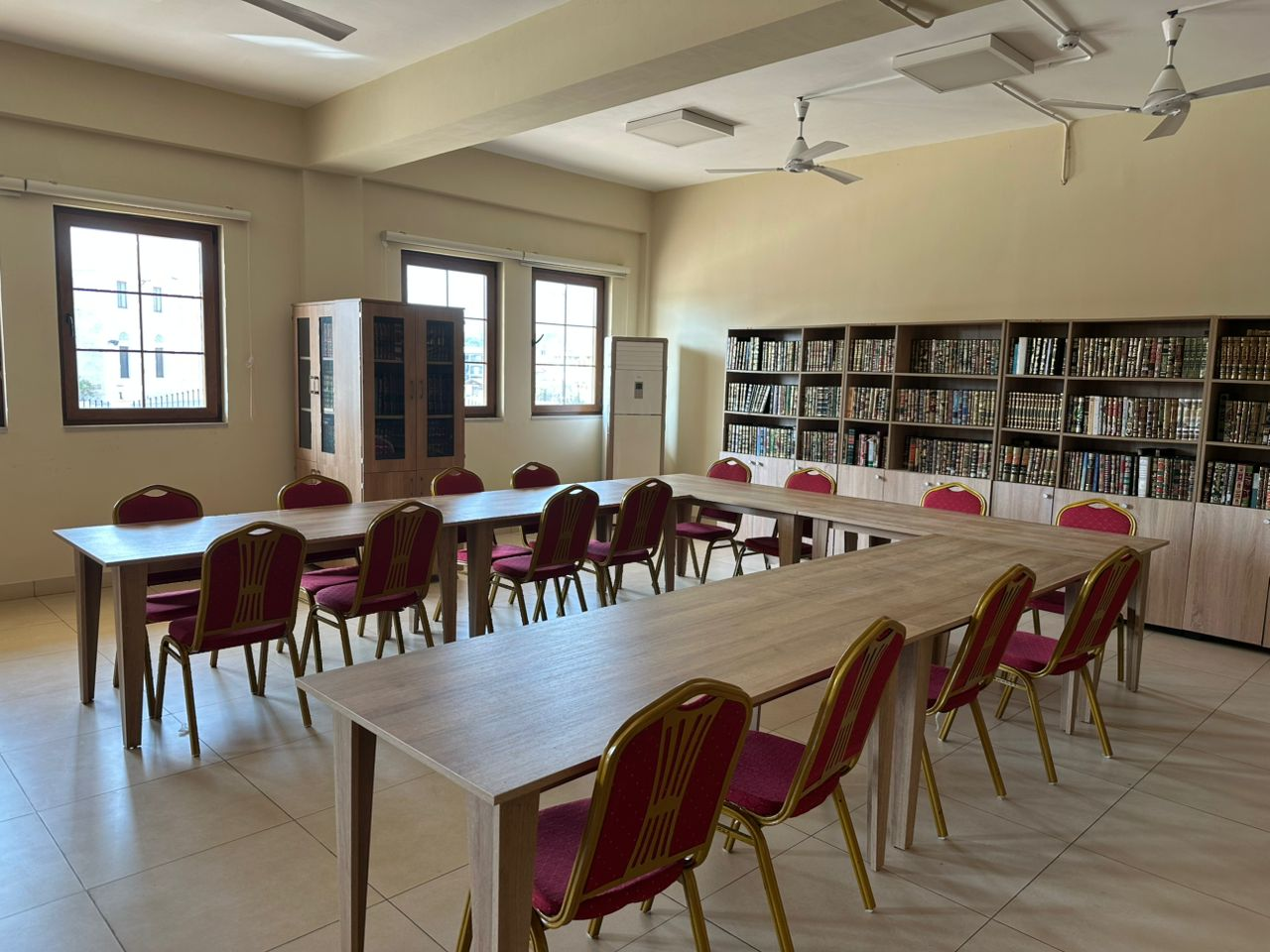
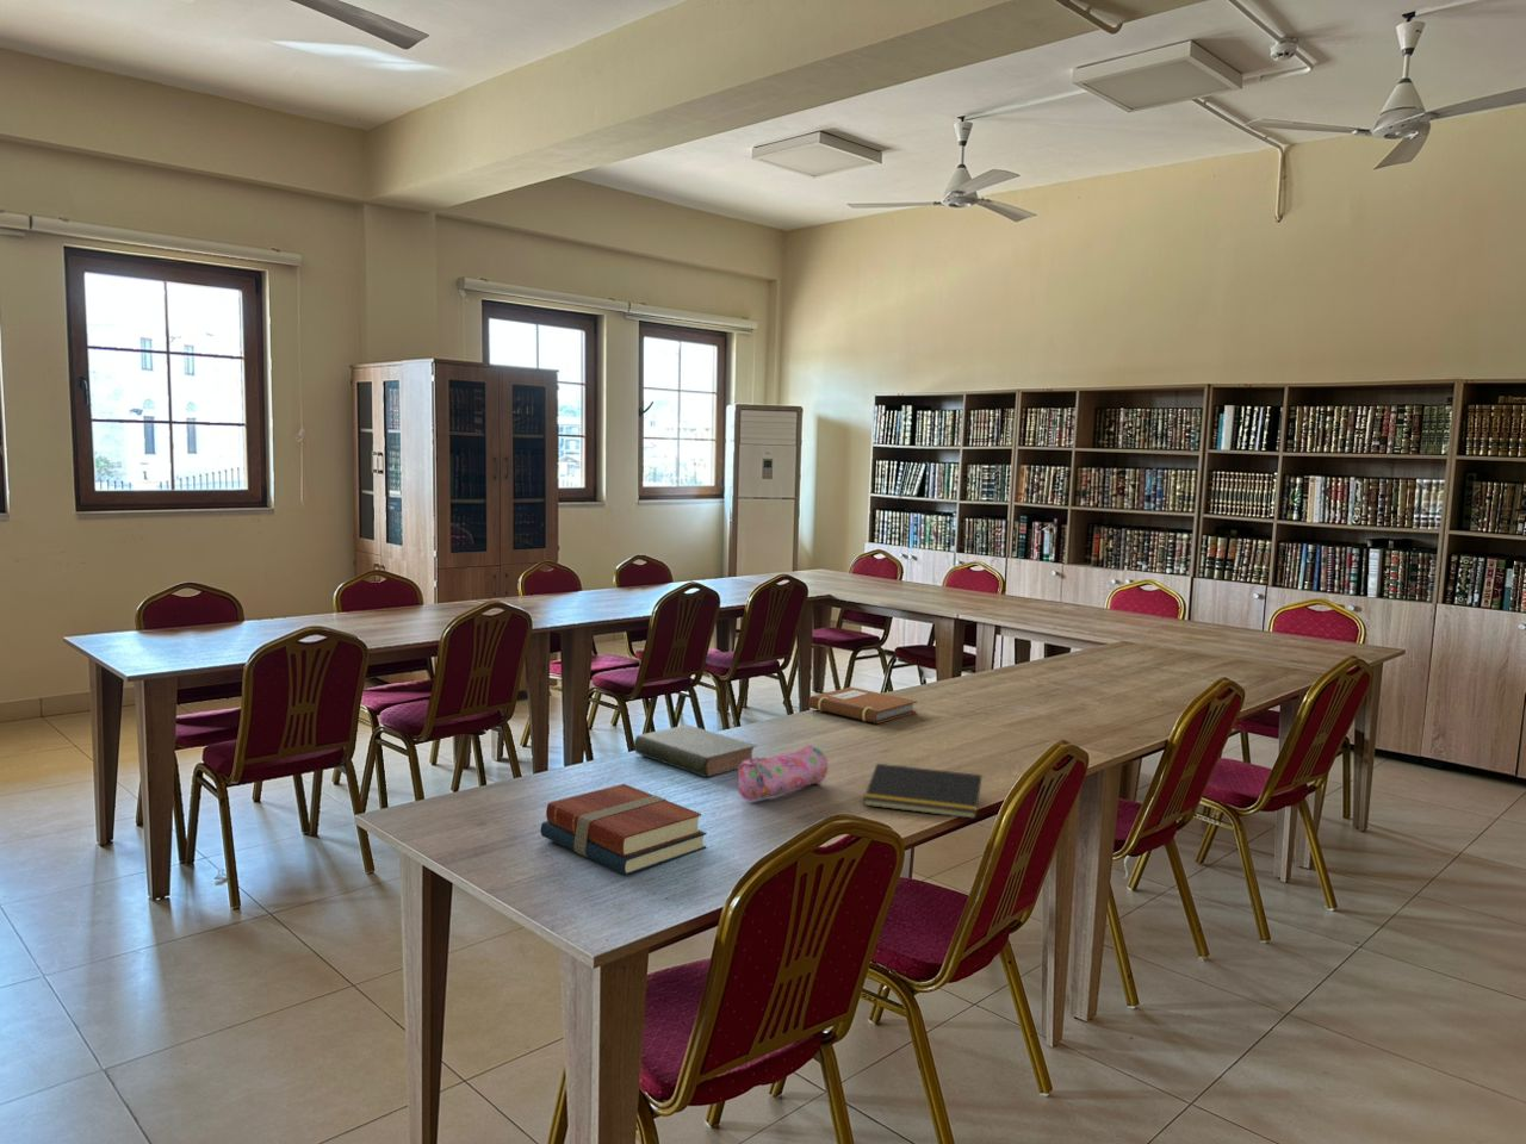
+ notepad [862,763,984,820]
+ book [632,723,758,779]
+ books [540,783,708,876]
+ pencil case [737,744,829,802]
+ notebook [807,686,918,725]
